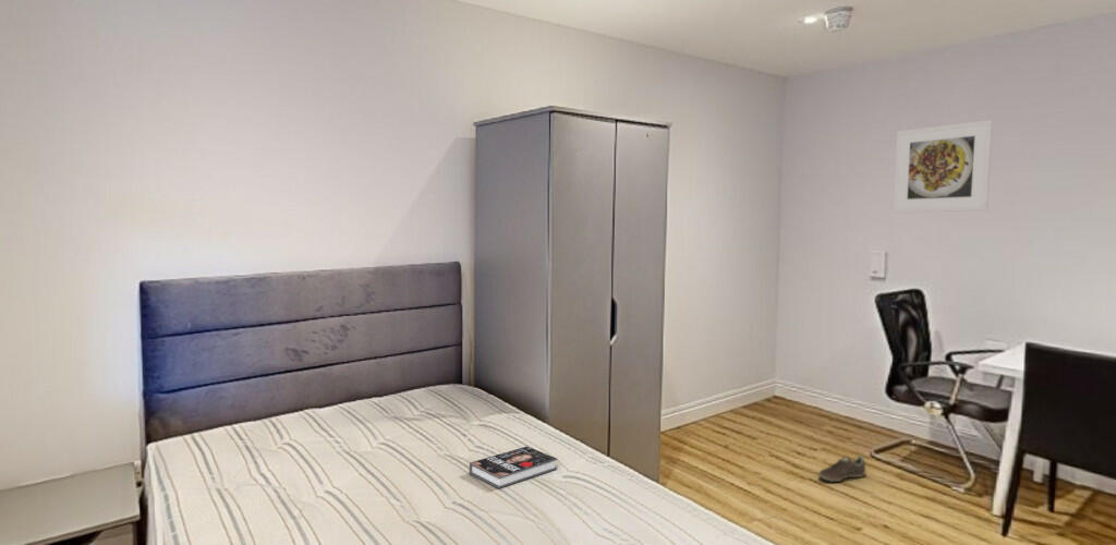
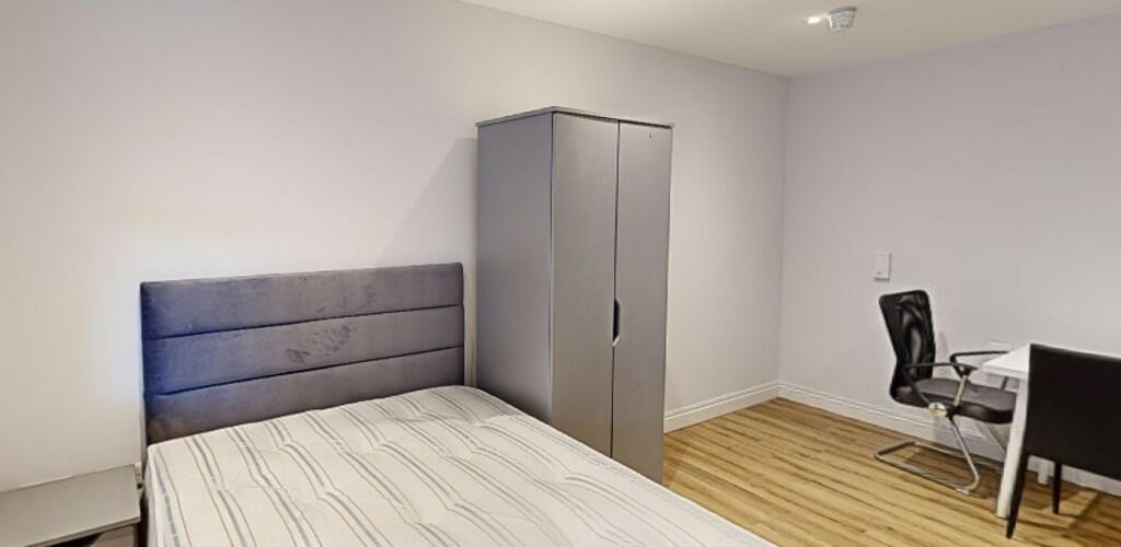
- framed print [891,119,994,214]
- sneaker [817,453,866,483]
- book [469,446,558,489]
